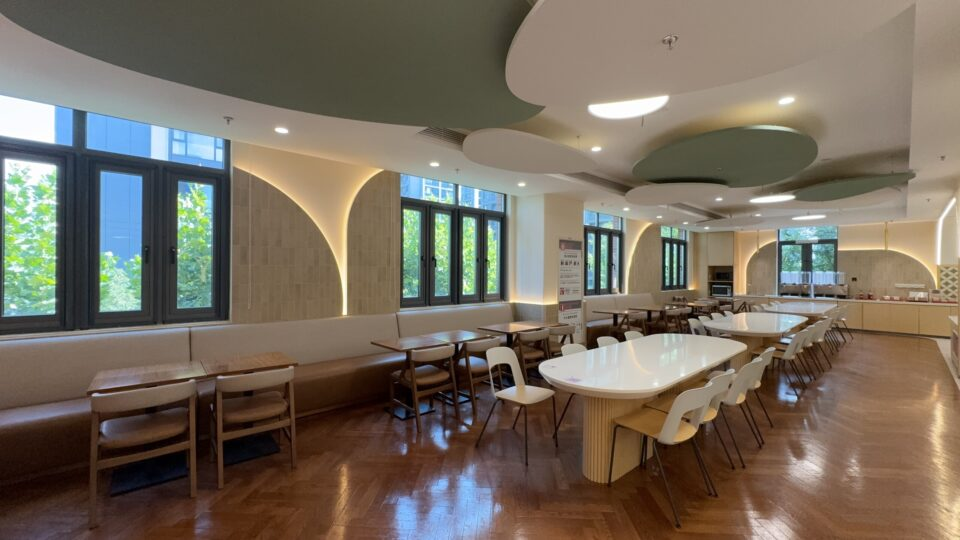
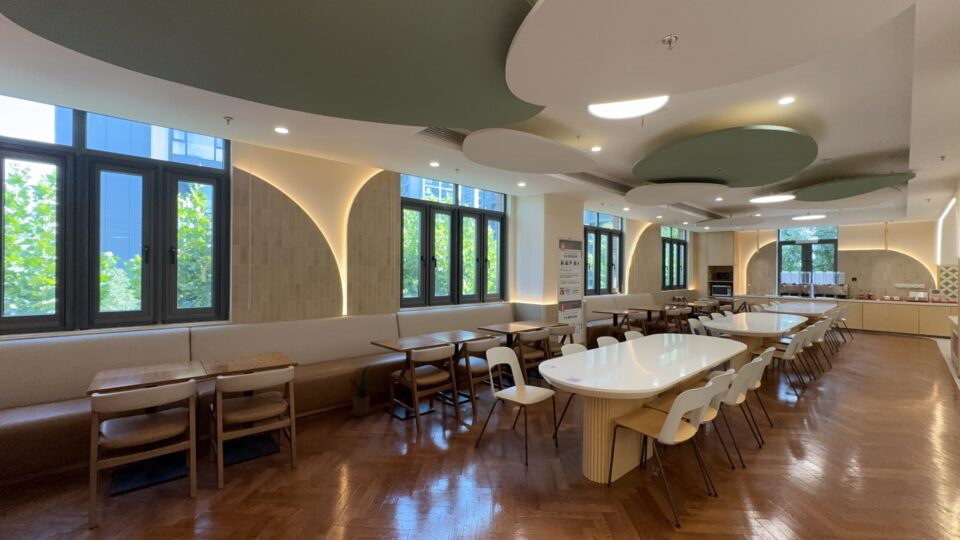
+ house plant [343,364,377,417]
